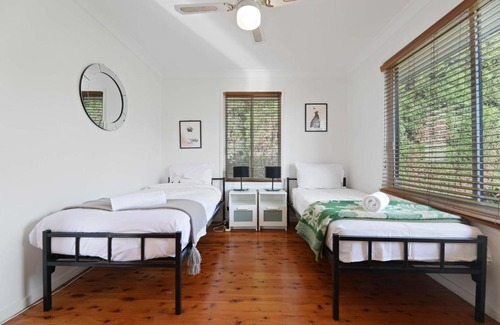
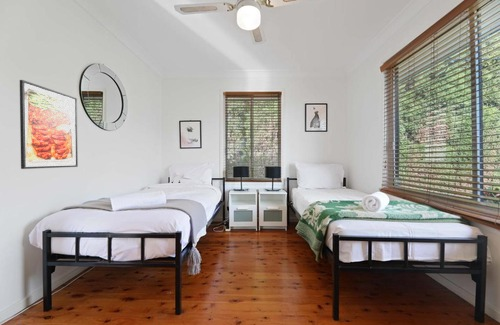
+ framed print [19,79,79,170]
